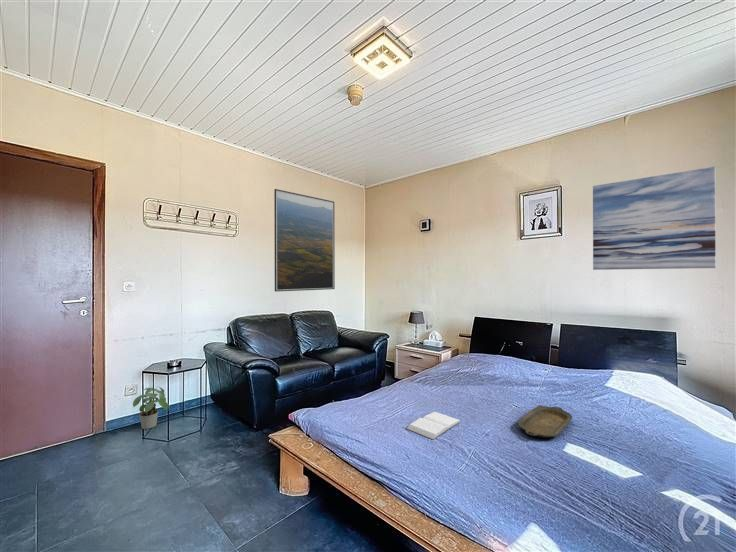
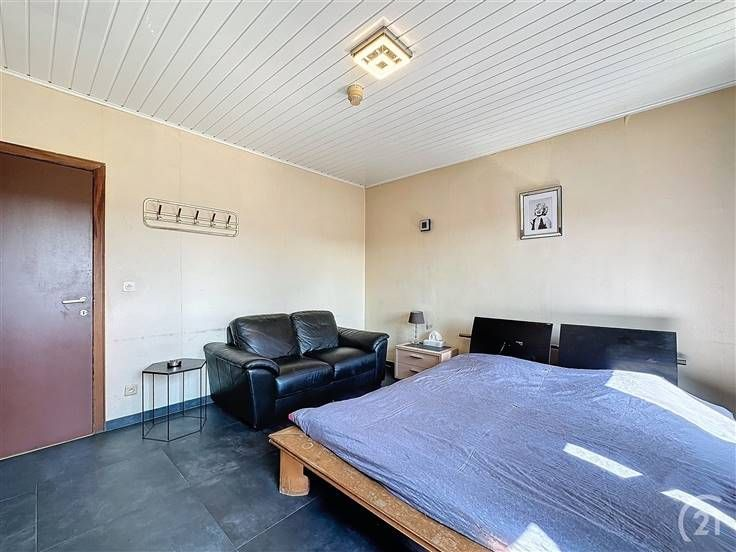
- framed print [273,188,336,293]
- book [406,411,462,440]
- wall art [592,166,717,271]
- serving tray [517,404,573,439]
- potted plant [132,385,170,430]
